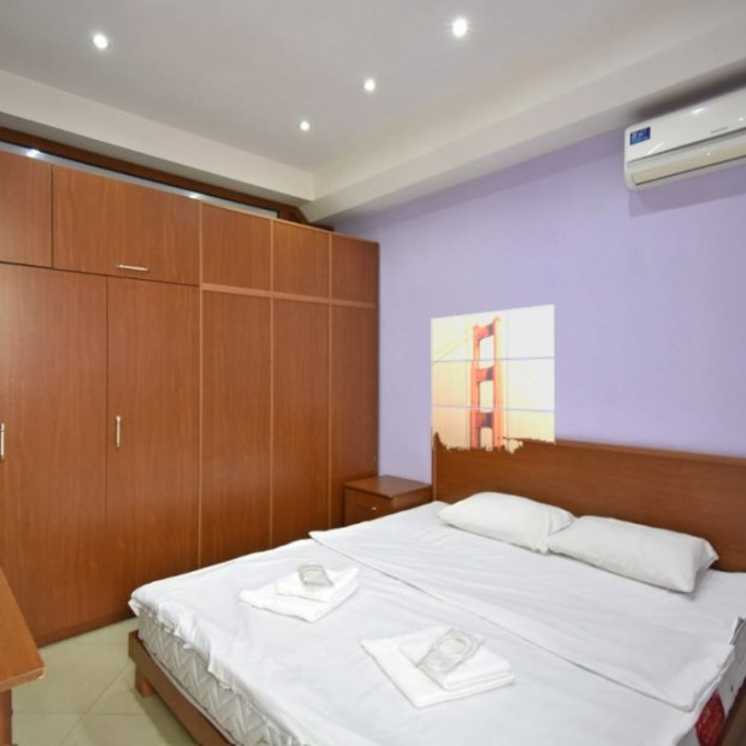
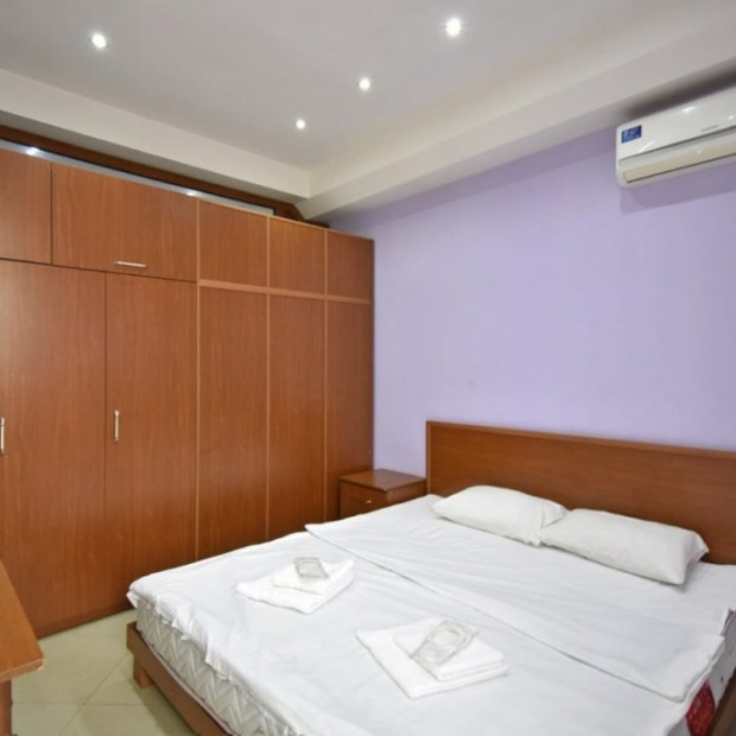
- wall art [431,303,556,455]
